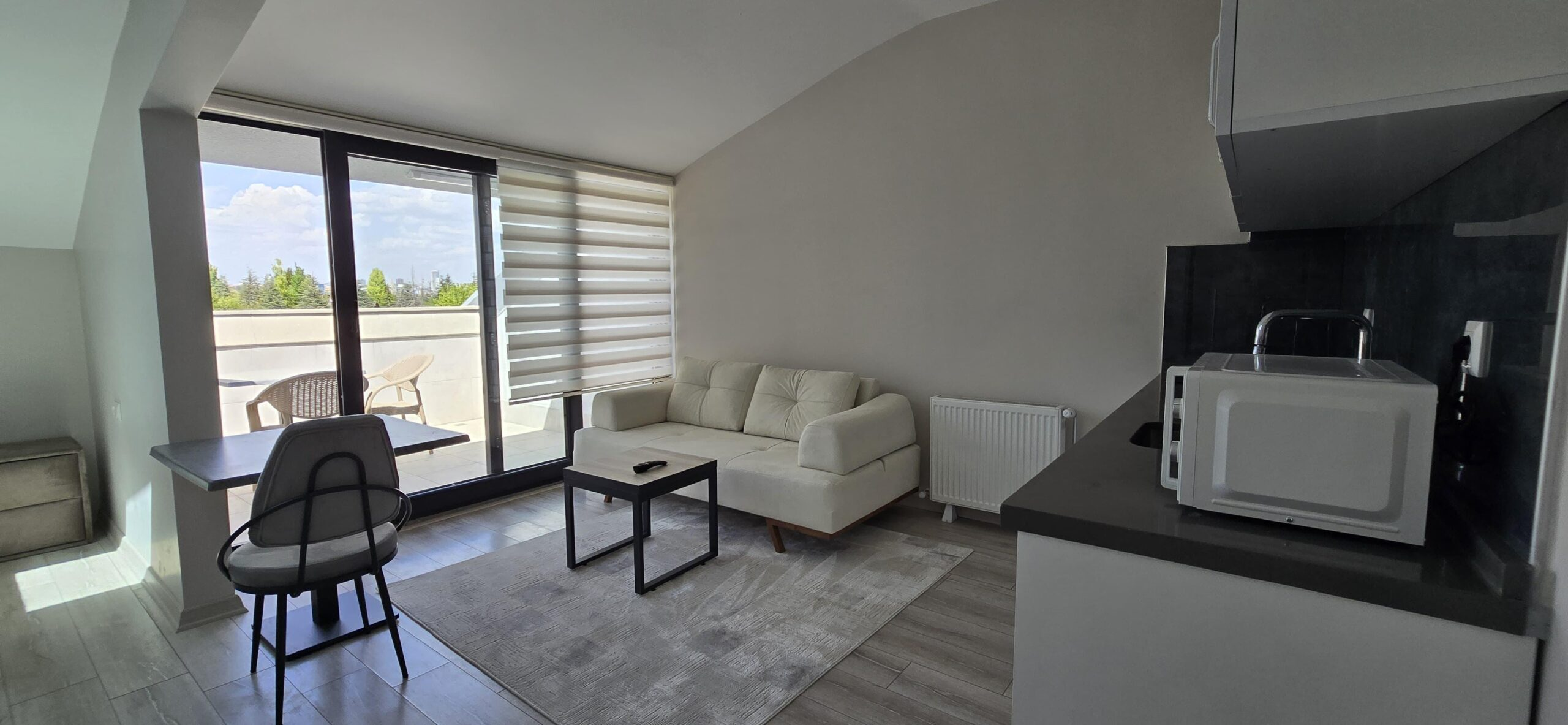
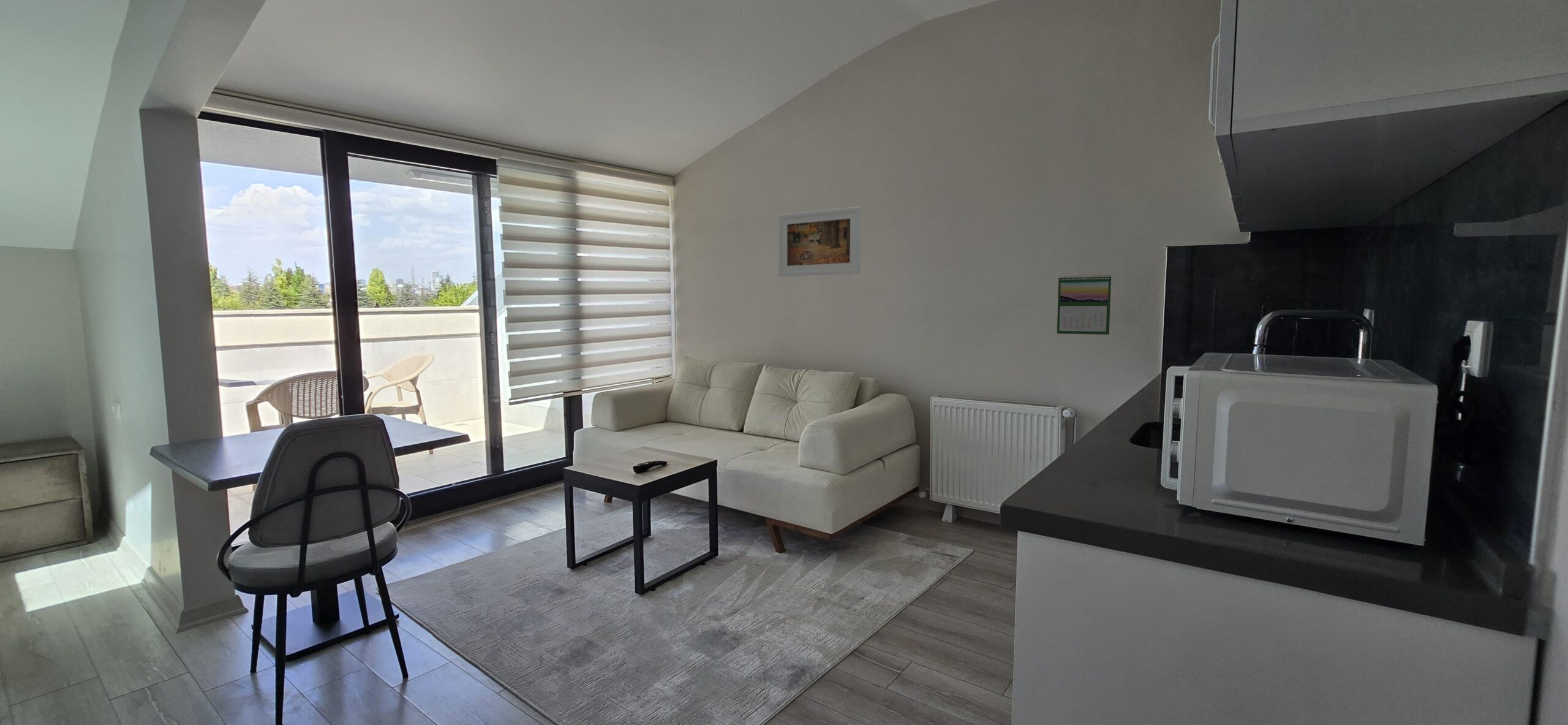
+ calendar [1057,274,1112,335]
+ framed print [778,206,862,277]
